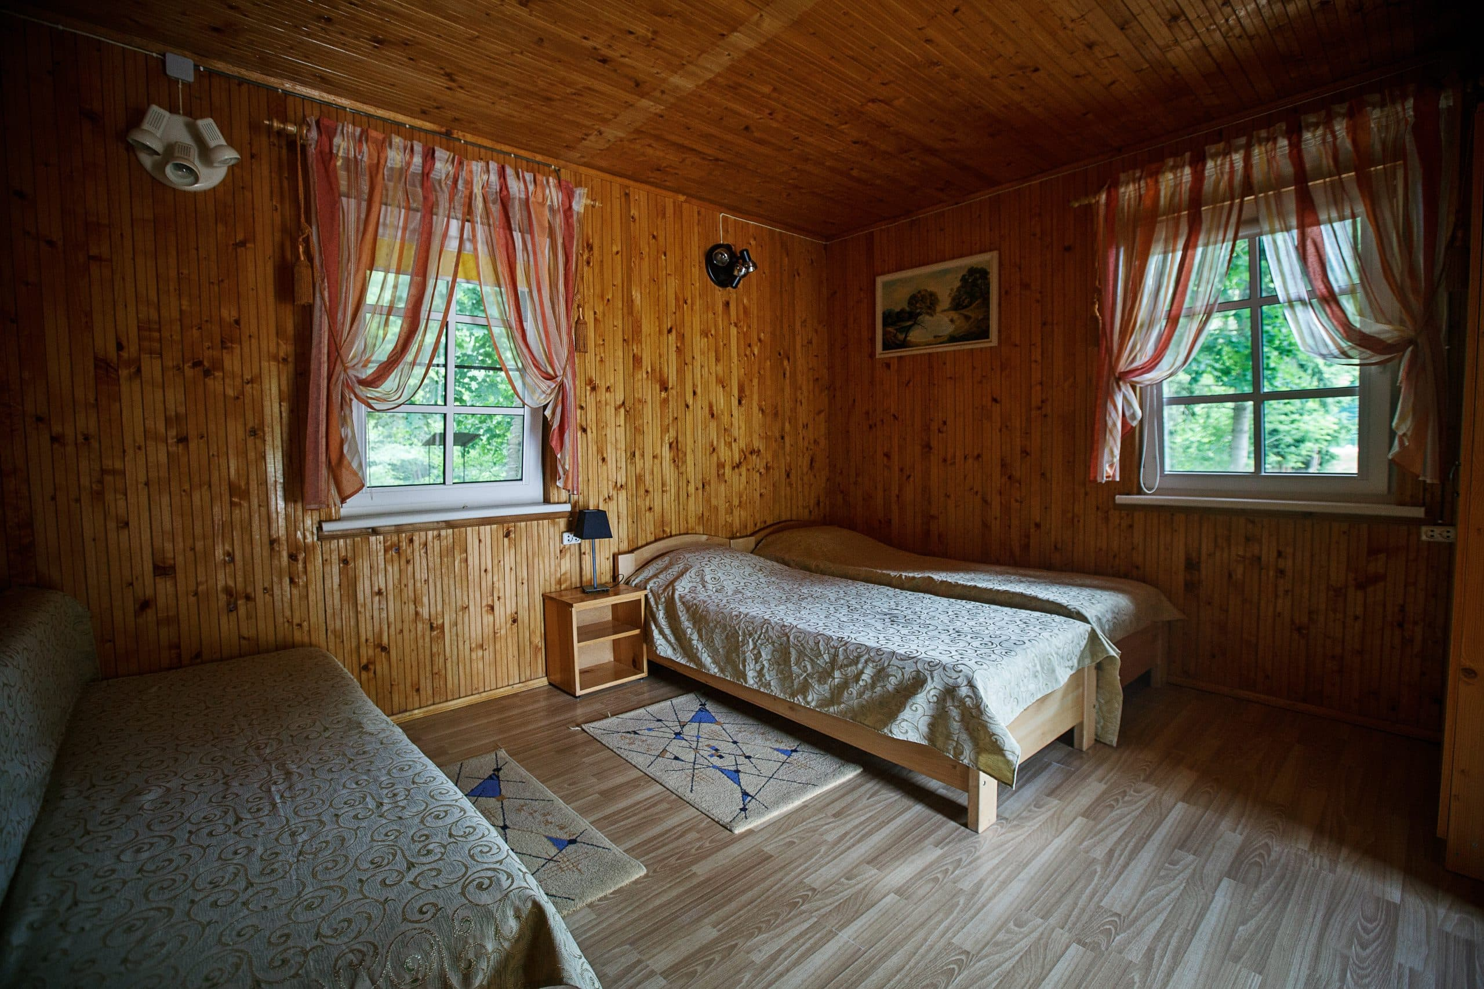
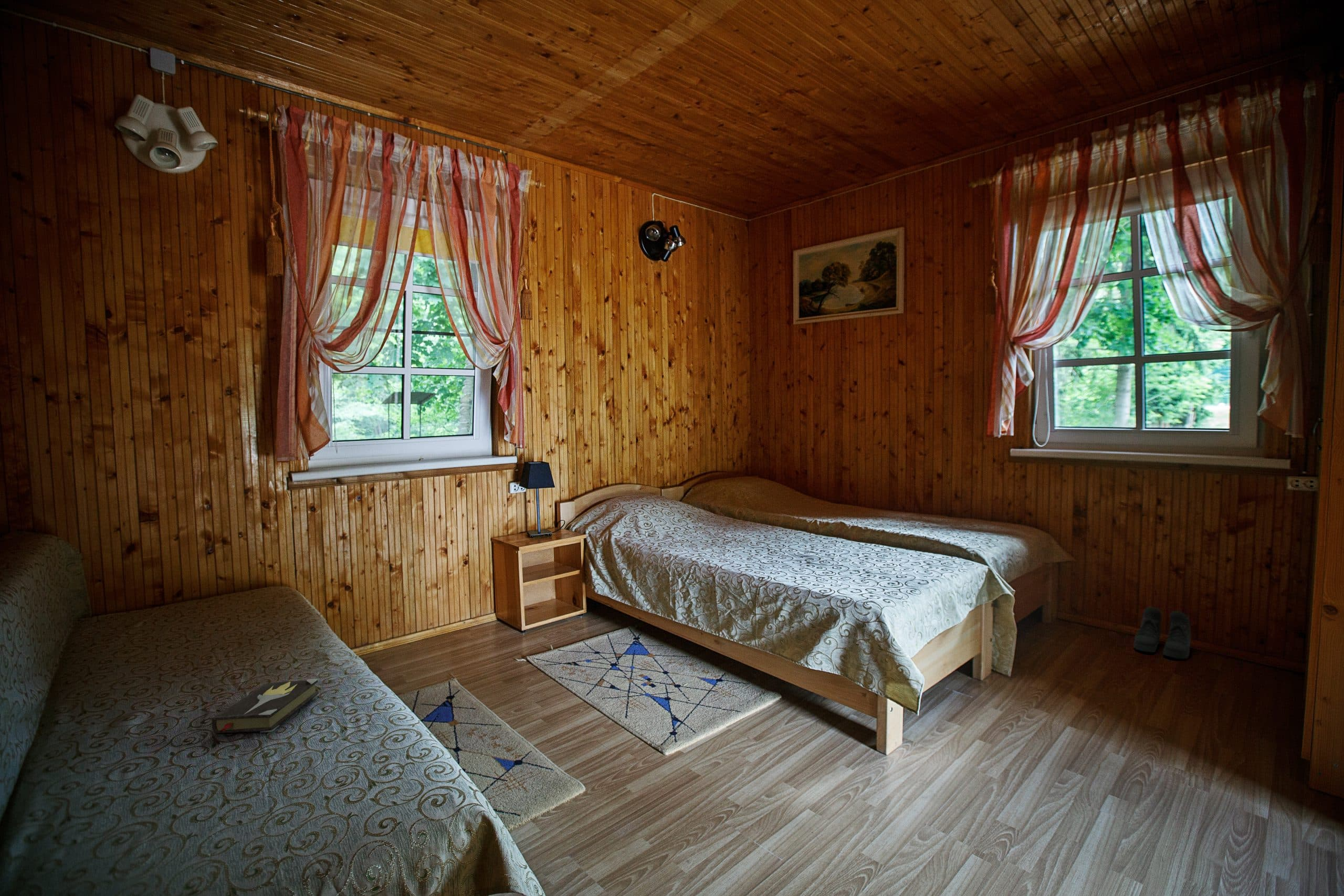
+ boots [1133,606,1192,660]
+ hardback book [212,678,320,734]
